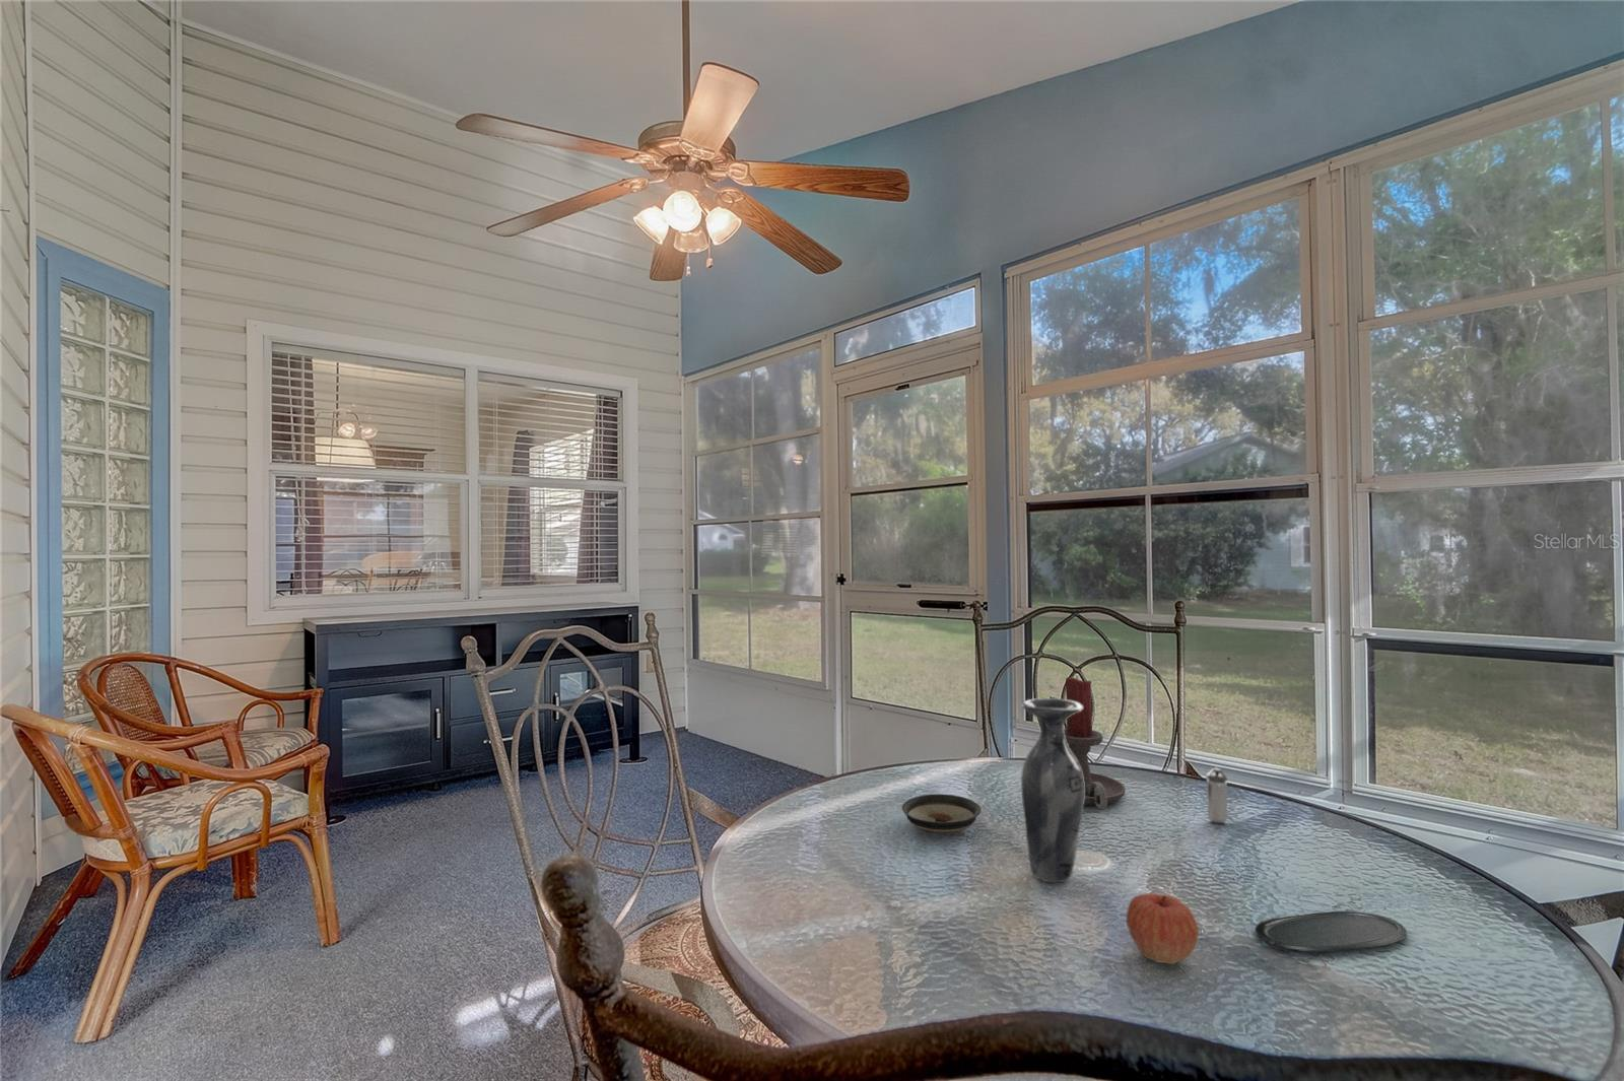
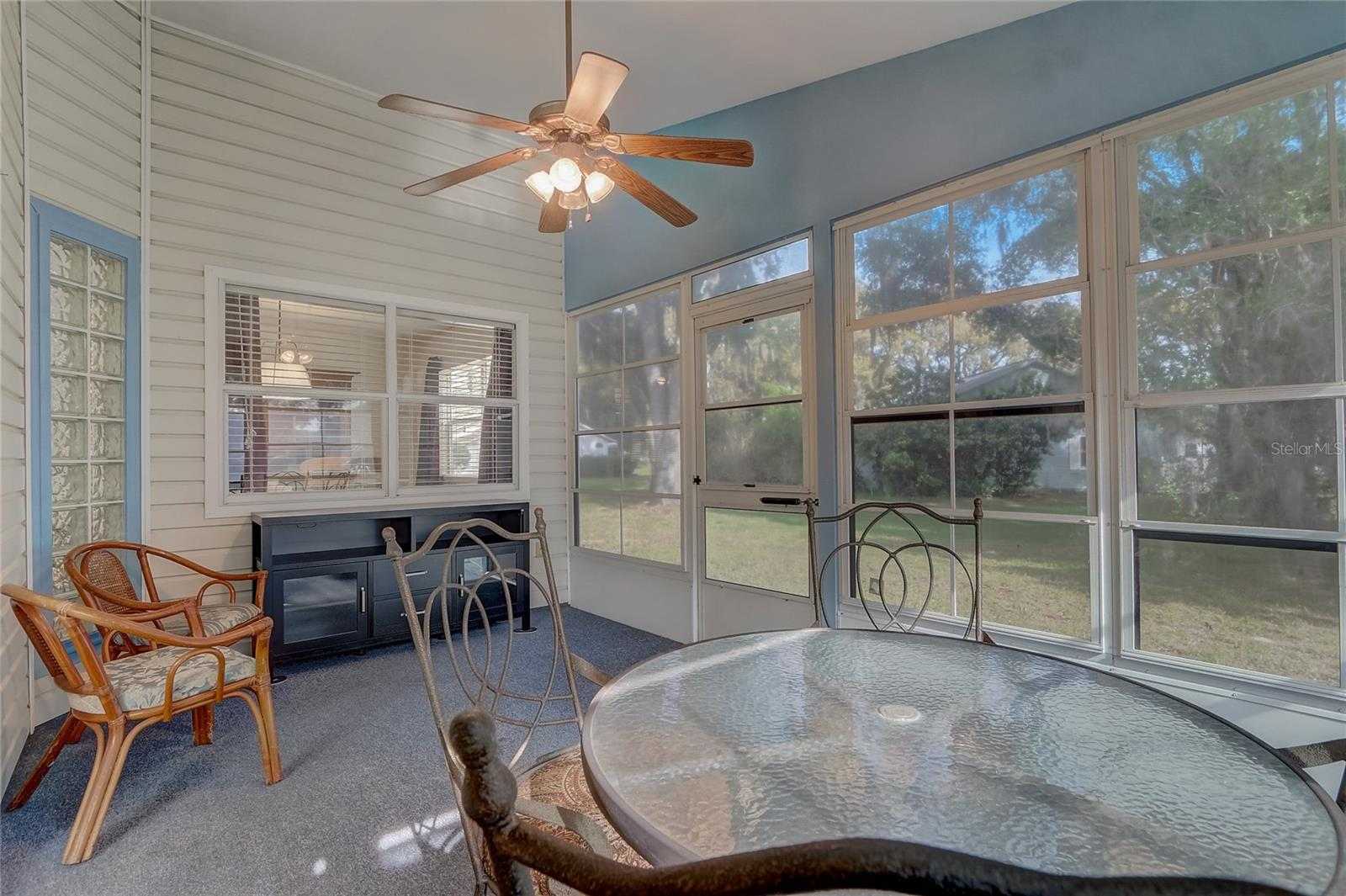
- shaker [1205,767,1228,824]
- apple [1126,893,1199,965]
- vase [1020,697,1085,883]
- oval tray [1255,911,1408,952]
- saucer [901,793,982,835]
- candle holder [1064,676,1127,810]
